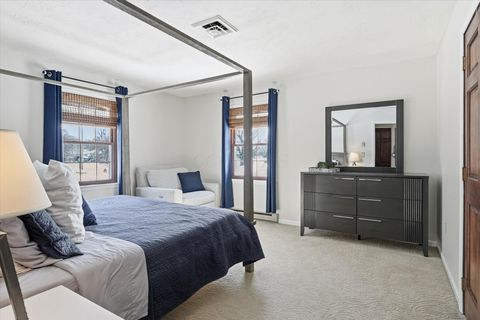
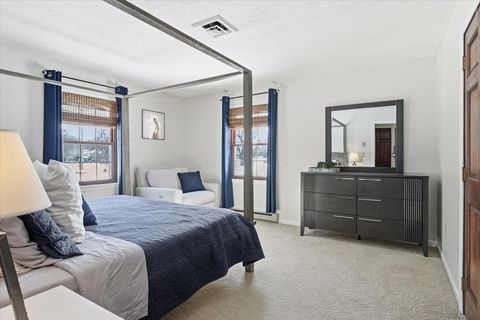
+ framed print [141,108,166,141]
